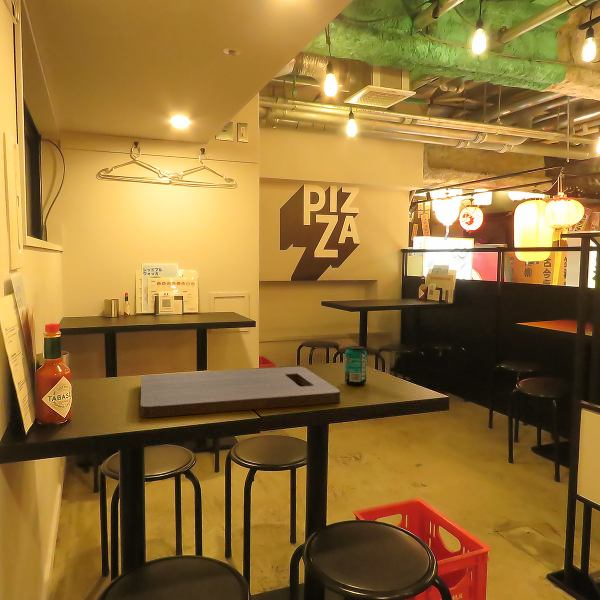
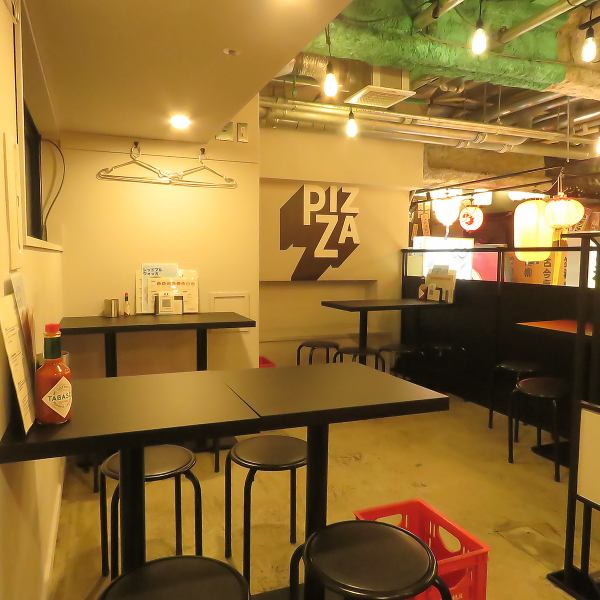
- cutting board [140,366,341,419]
- beverage can [344,345,368,386]
